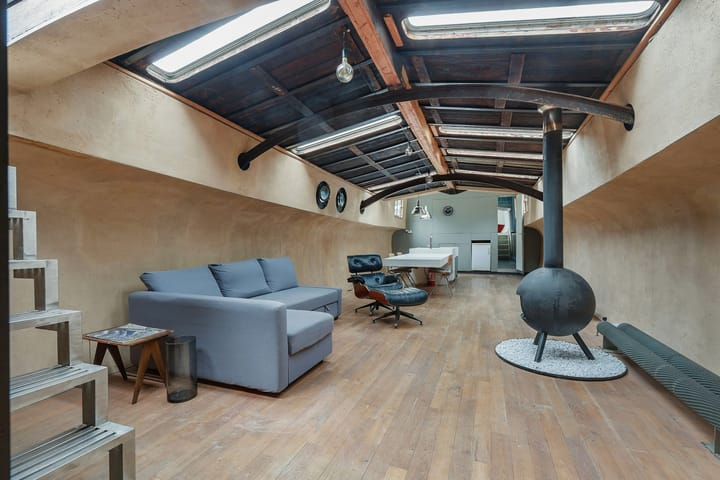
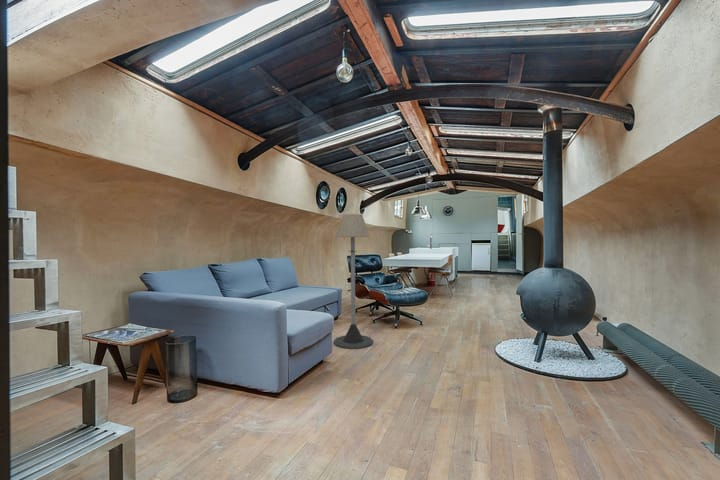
+ floor lamp [333,213,374,350]
